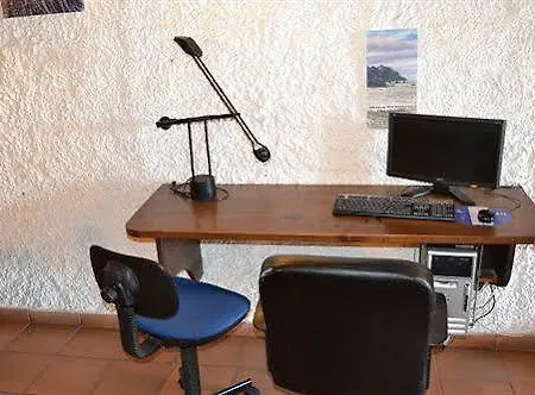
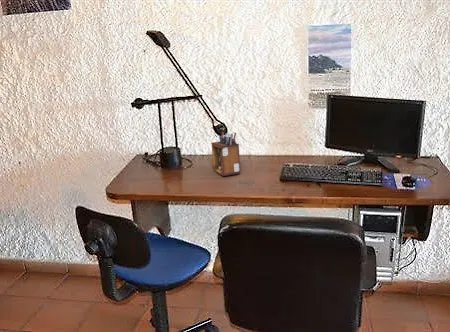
+ desk organizer [211,131,241,177]
